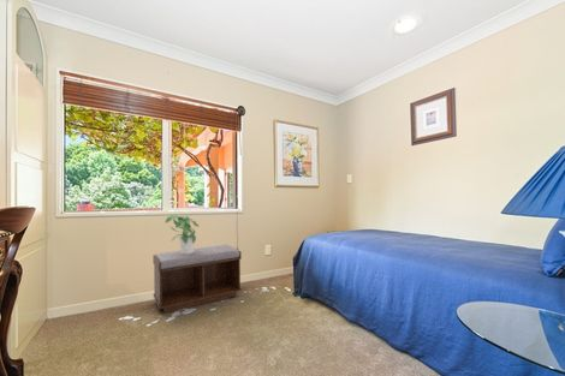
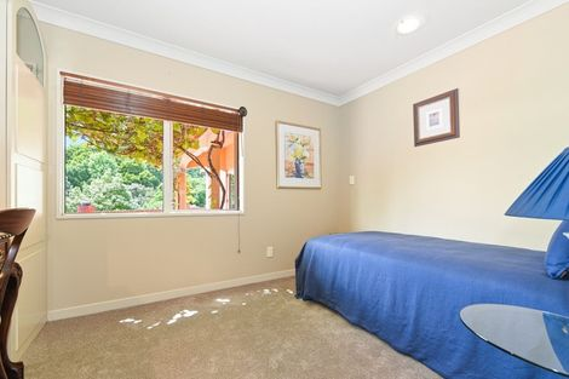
- potted plant [163,214,200,255]
- bench [151,244,243,314]
